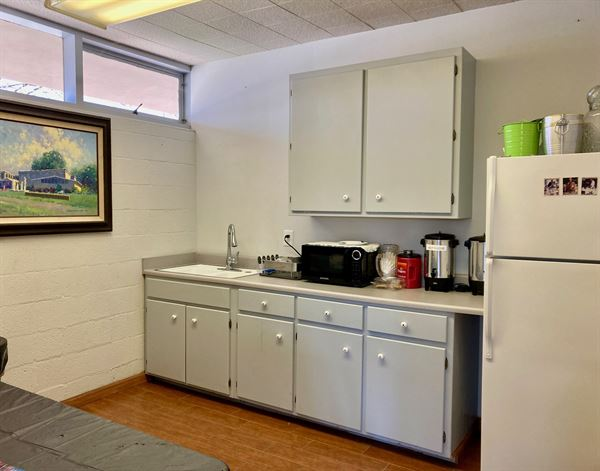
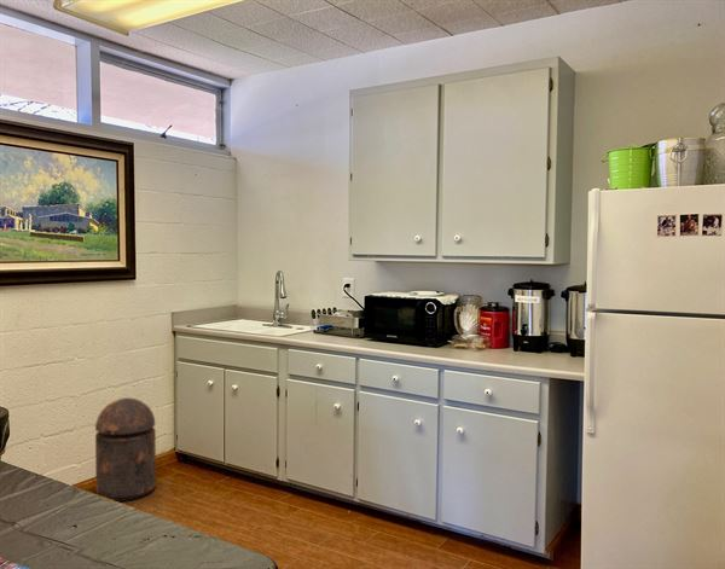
+ trash can [94,396,157,503]
